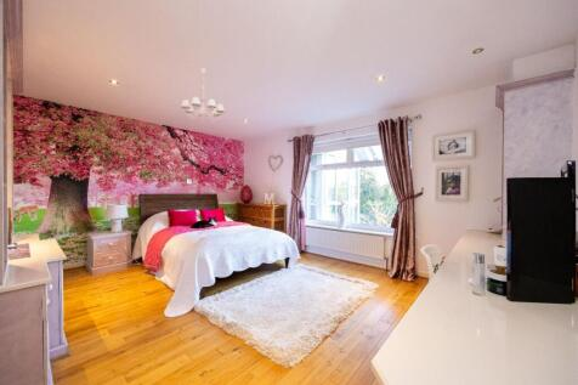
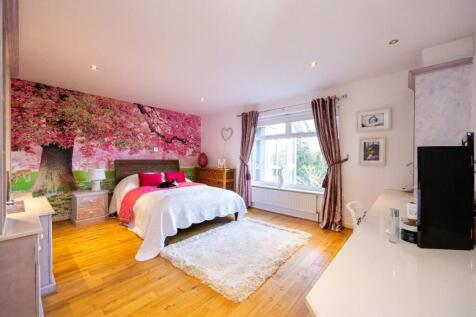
- chandelier [180,67,226,123]
